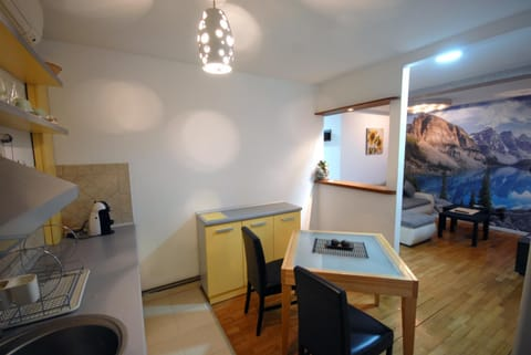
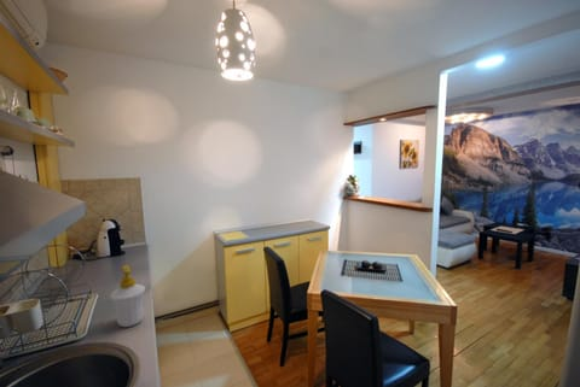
+ soap bottle [109,264,146,328]
